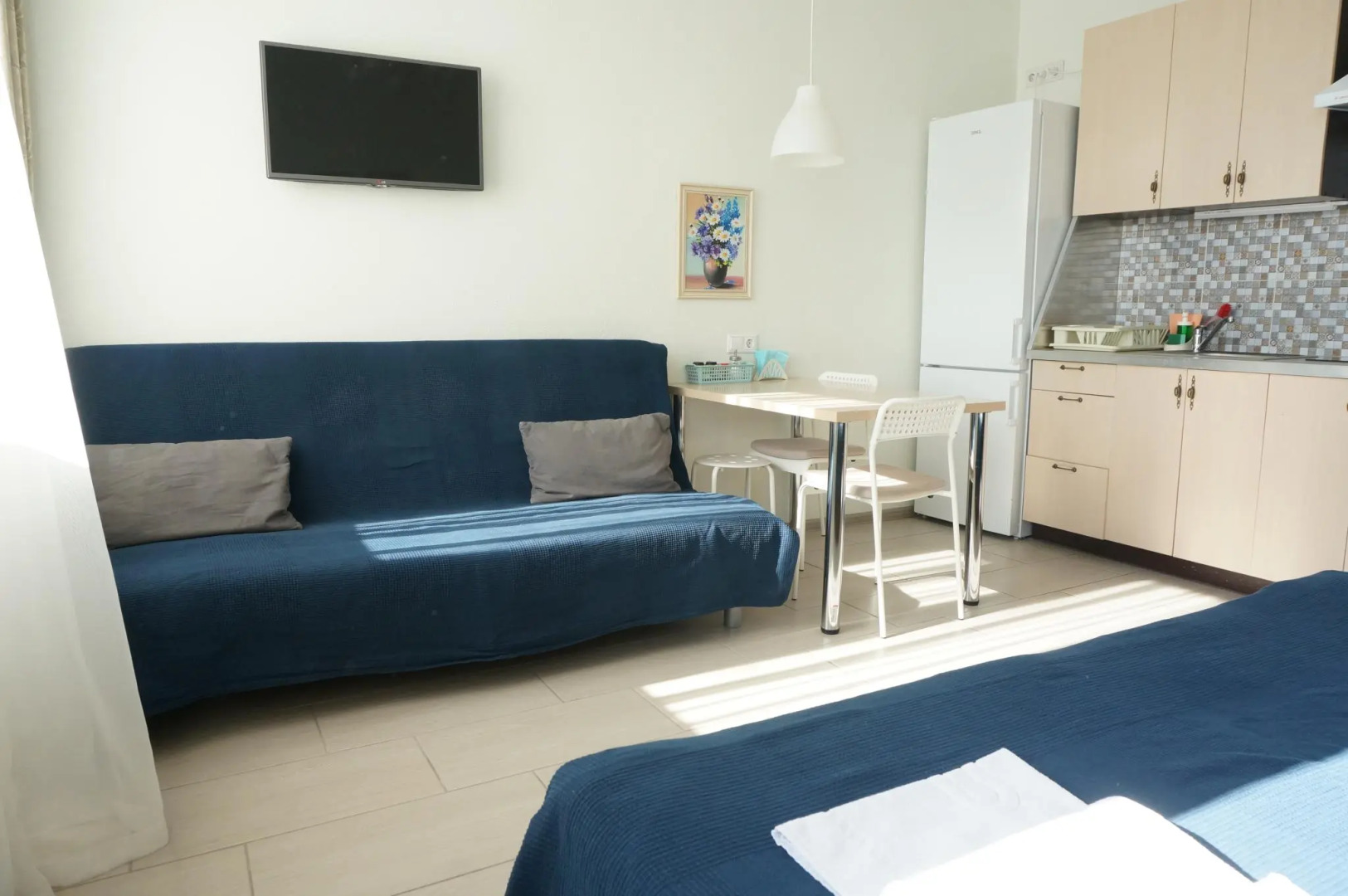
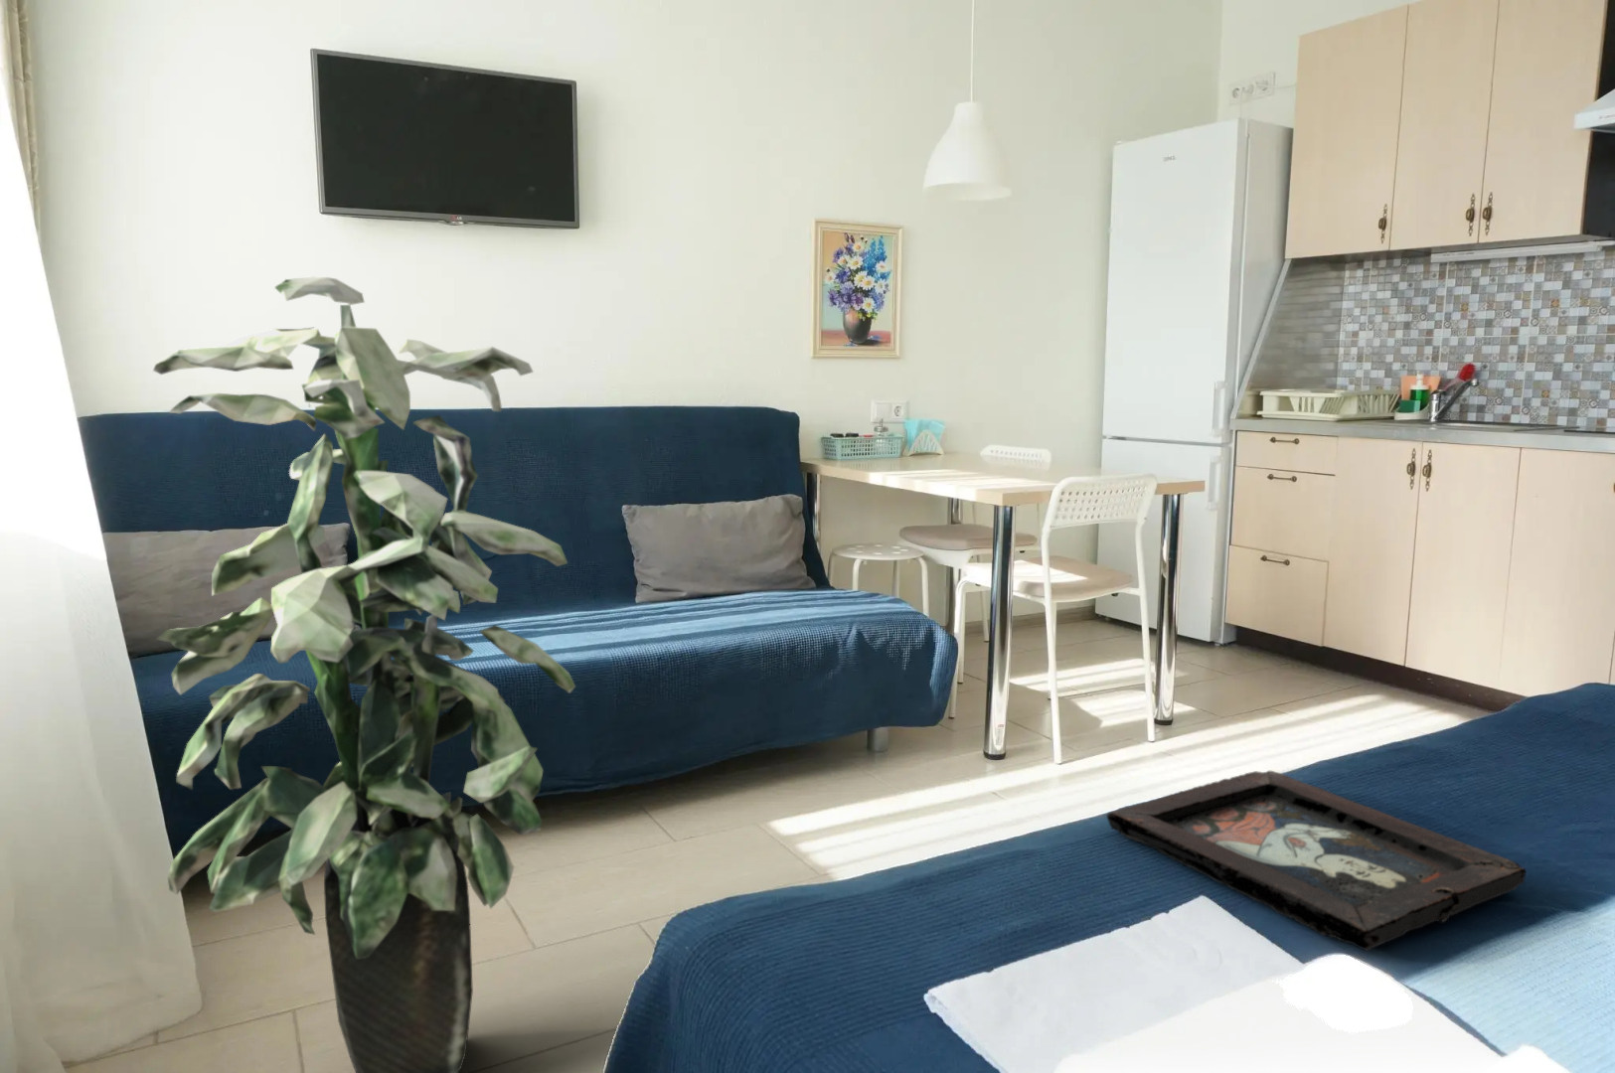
+ indoor plant [152,277,576,1073]
+ decorative tray [1106,770,1526,952]
